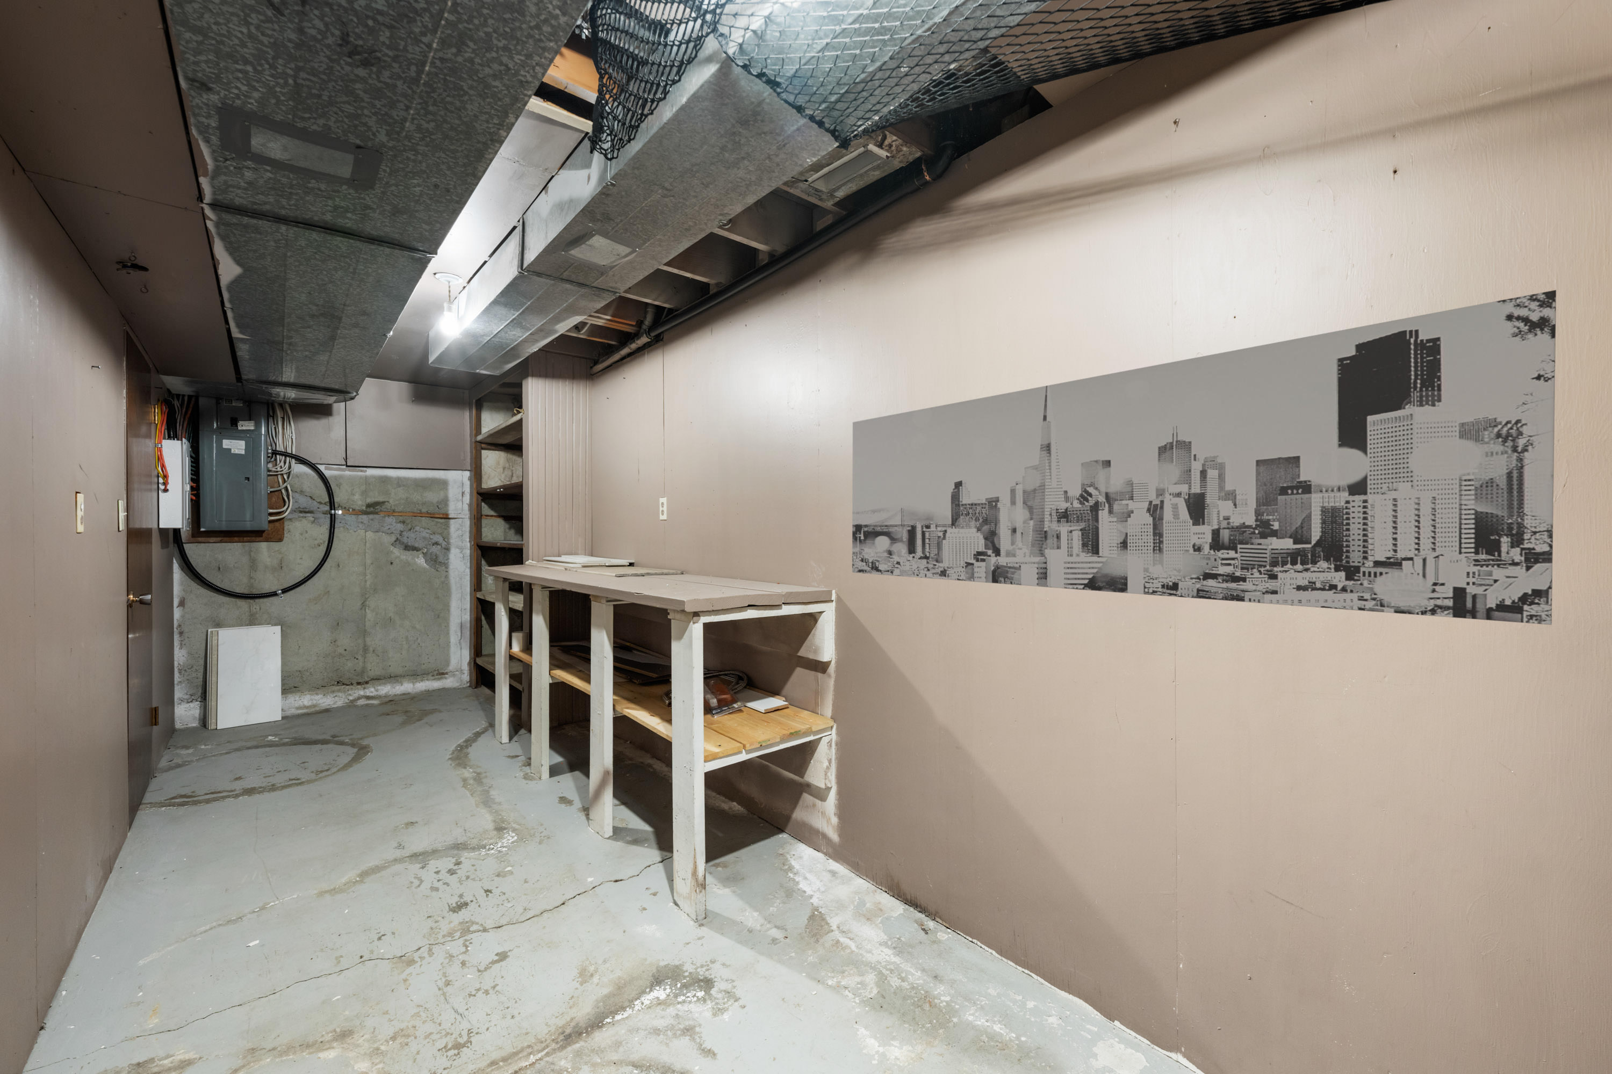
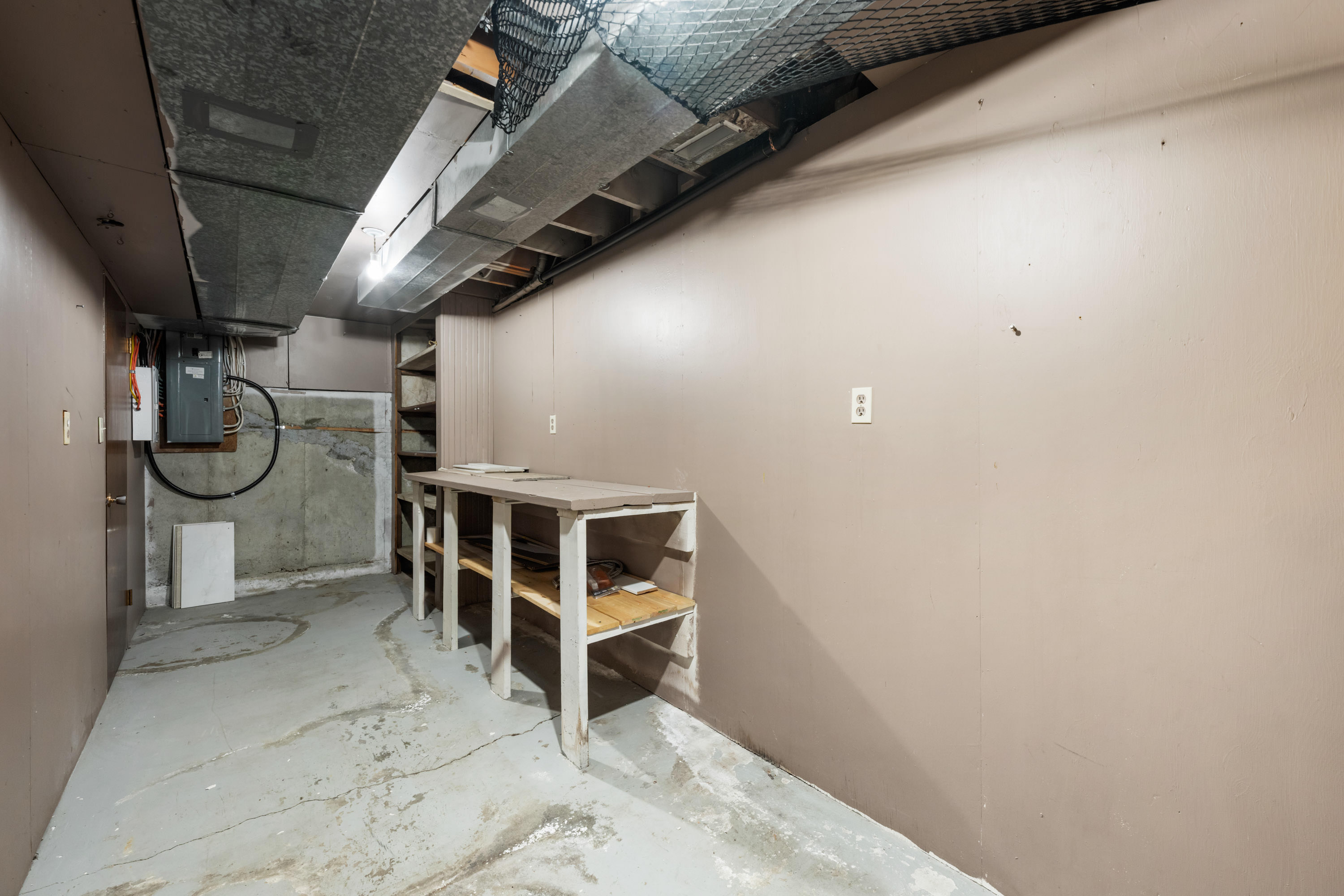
- wall art [852,289,1557,626]
